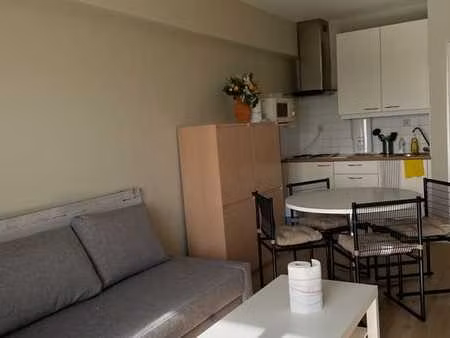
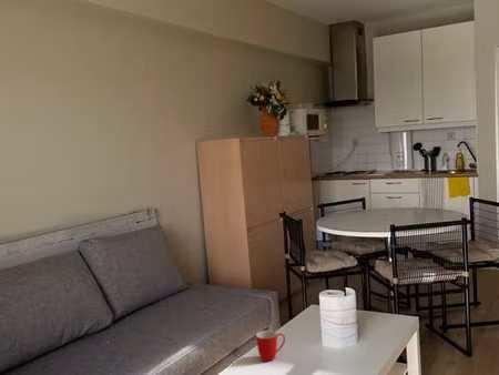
+ mug [255,330,286,362]
